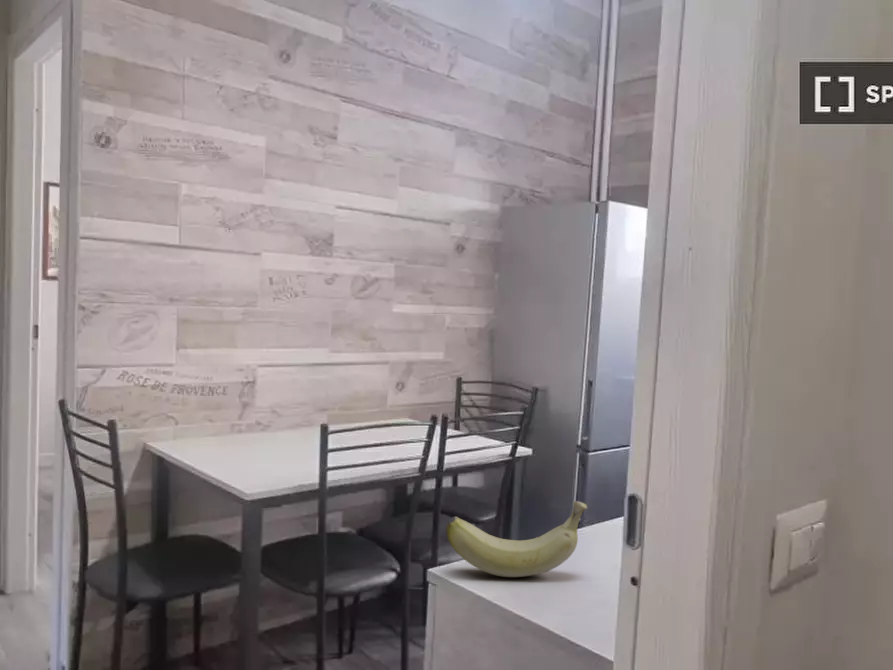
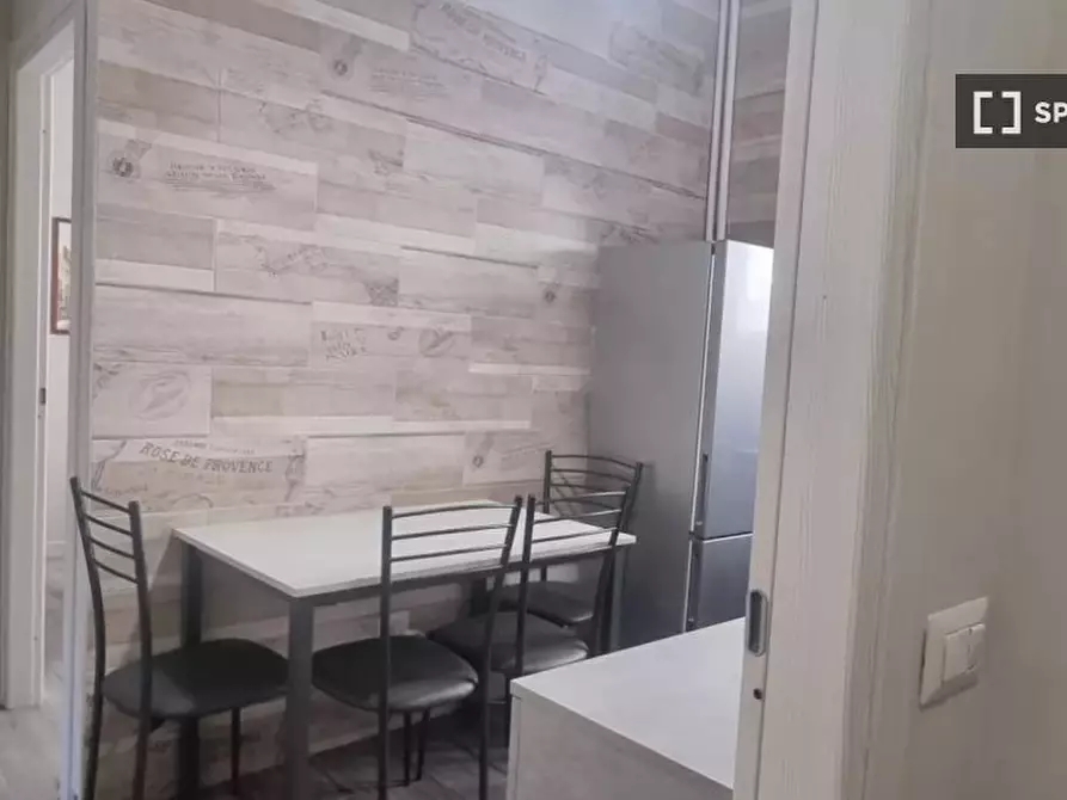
- banana [445,500,588,578]
